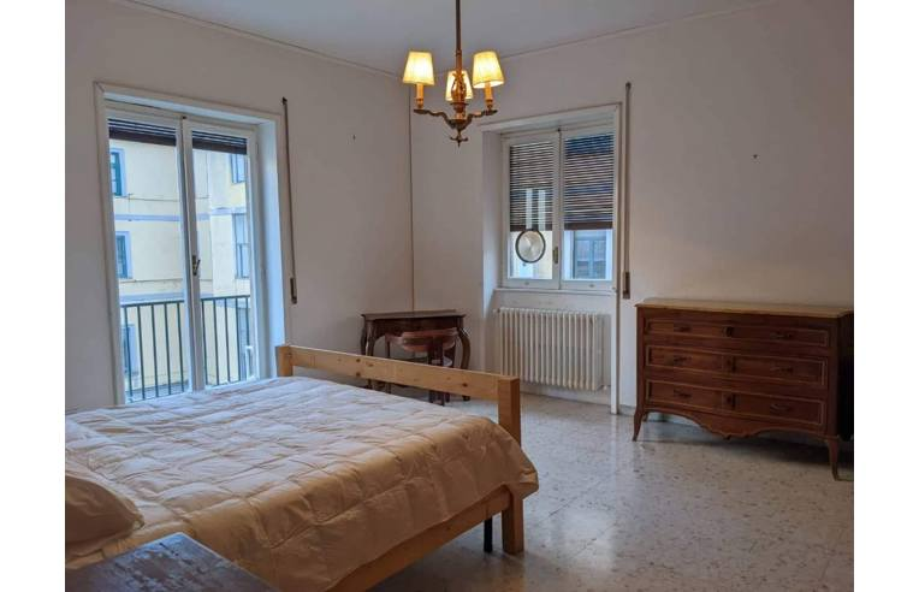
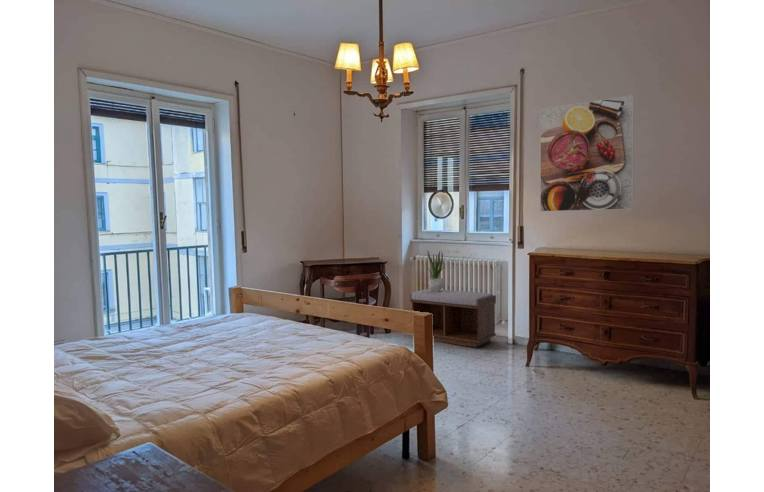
+ bench [409,288,497,348]
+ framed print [539,94,635,213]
+ potted plant [425,250,446,292]
